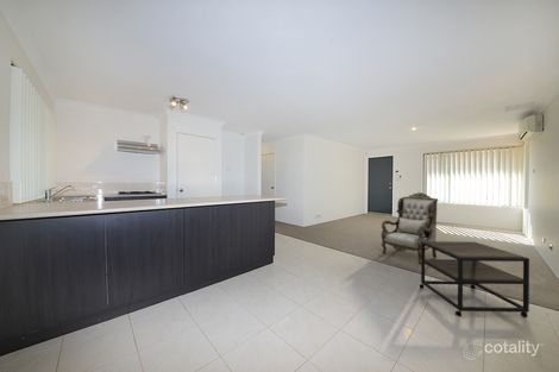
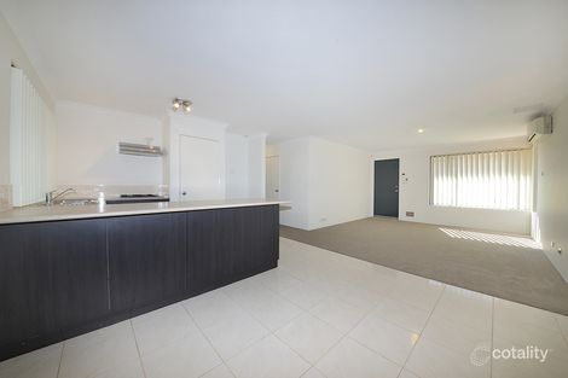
- armchair [379,191,439,265]
- side table [419,240,530,319]
